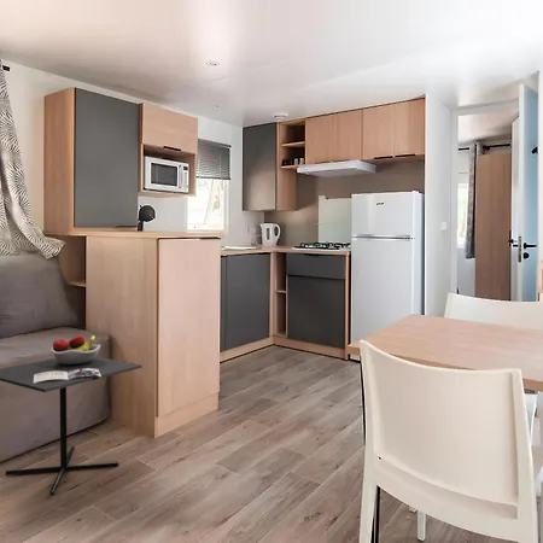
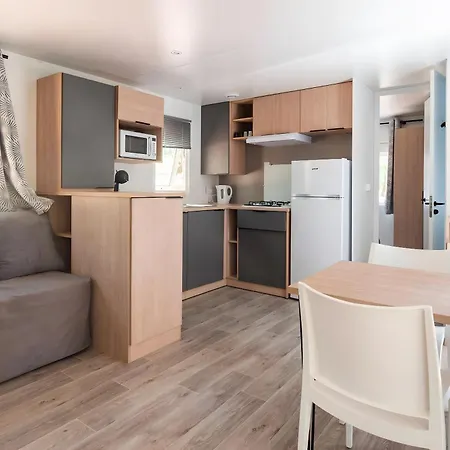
- kitchen table [0,334,144,497]
